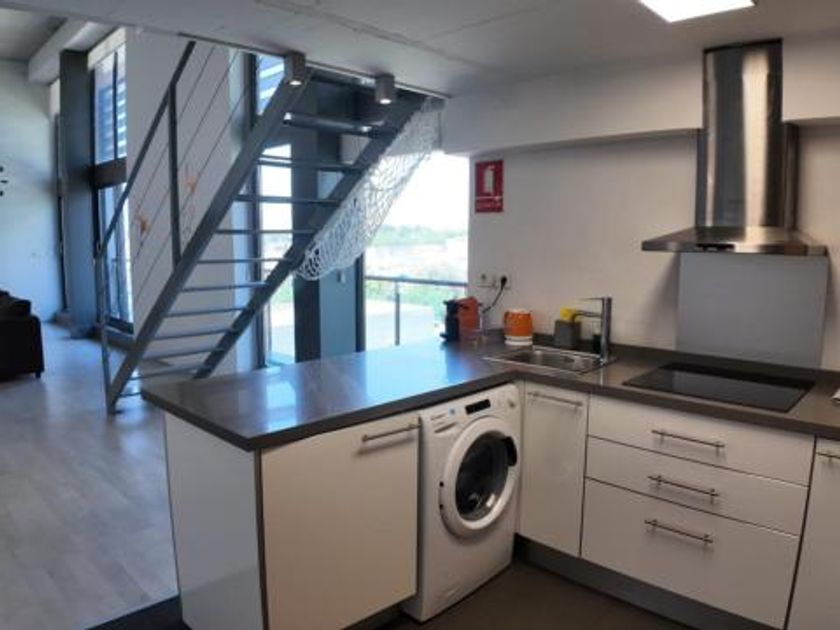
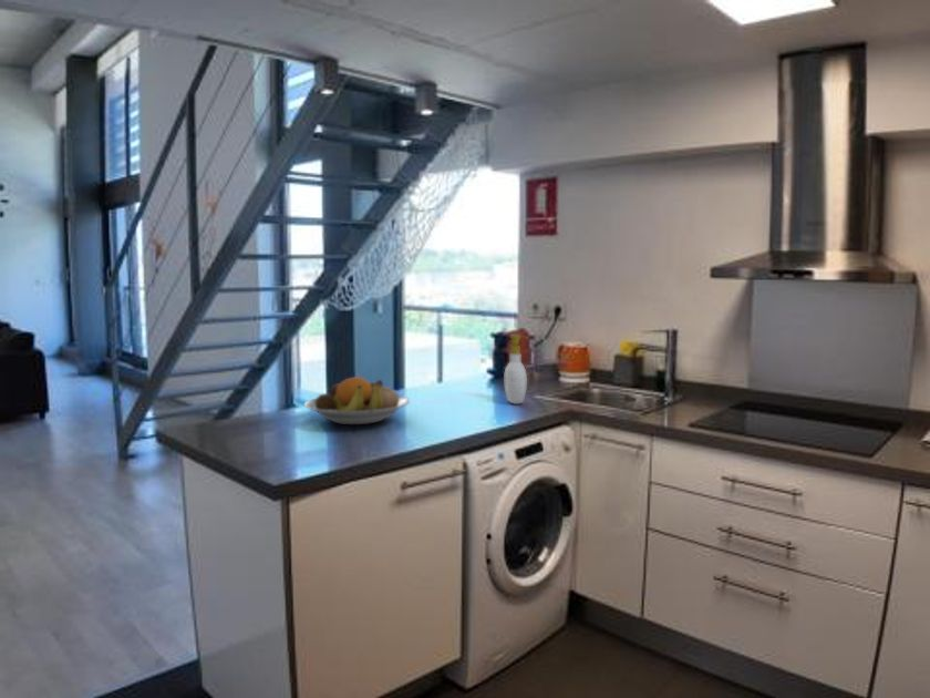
+ soap bottle [504,333,528,406]
+ fruit bowl [303,376,411,425]
